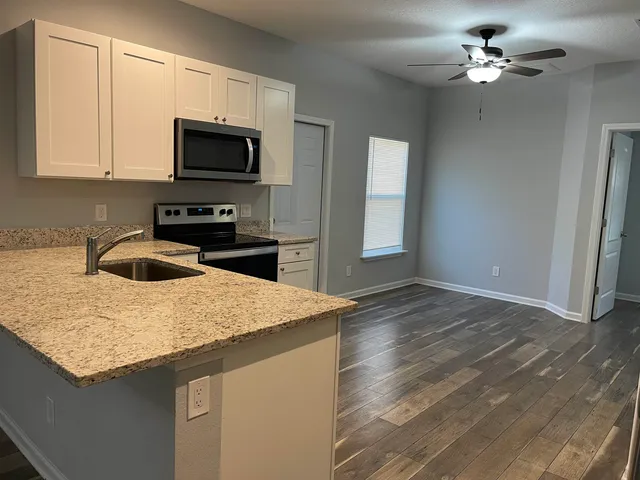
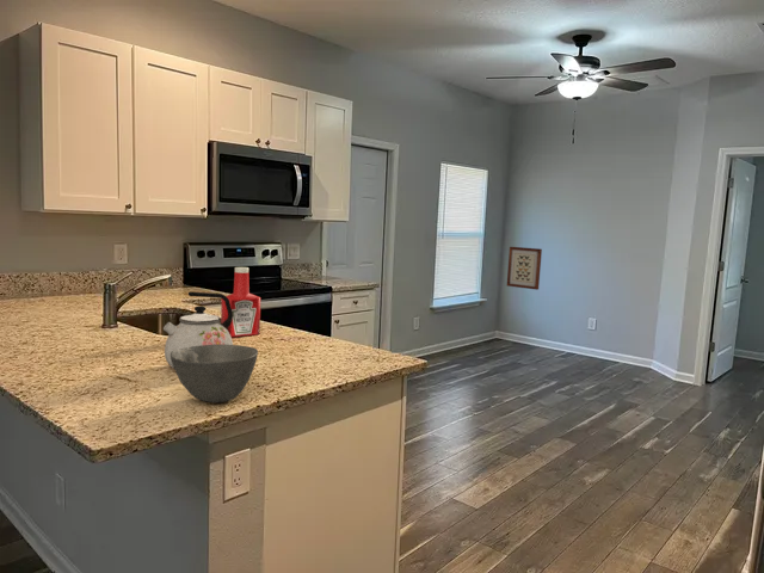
+ kettle [162,290,234,369]
+ bowl [171,344,259,403]
+ wall art [506,246,543,291]
+ soap bottle [220,266,261,339]
